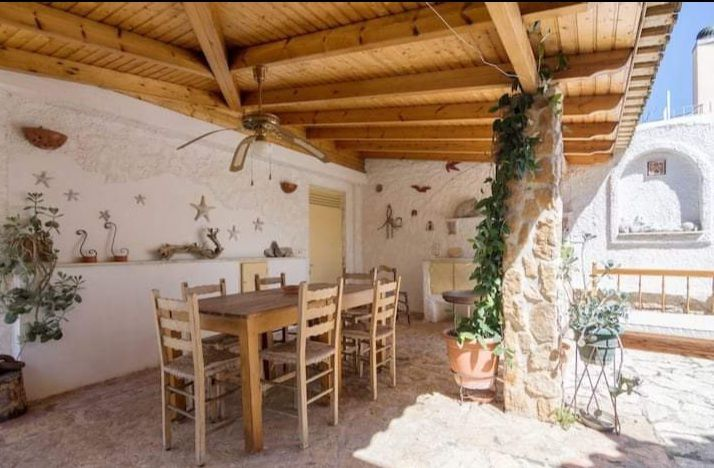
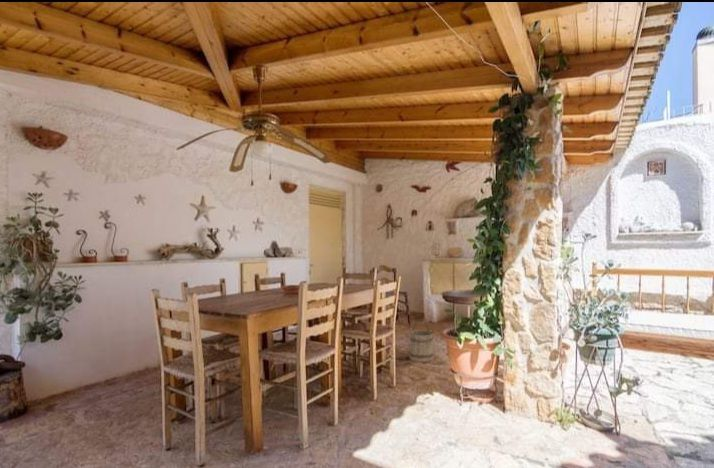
+ bucket [408,318,435,363]
